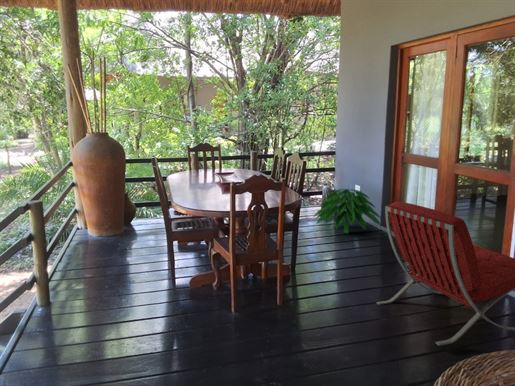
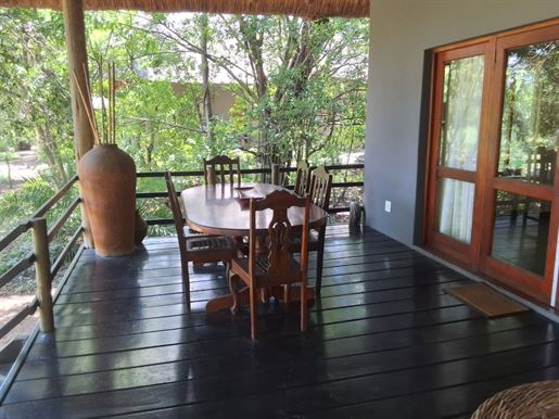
- indoor plant [312,186,382,234]
- lounge chair [376,200,515,347]
